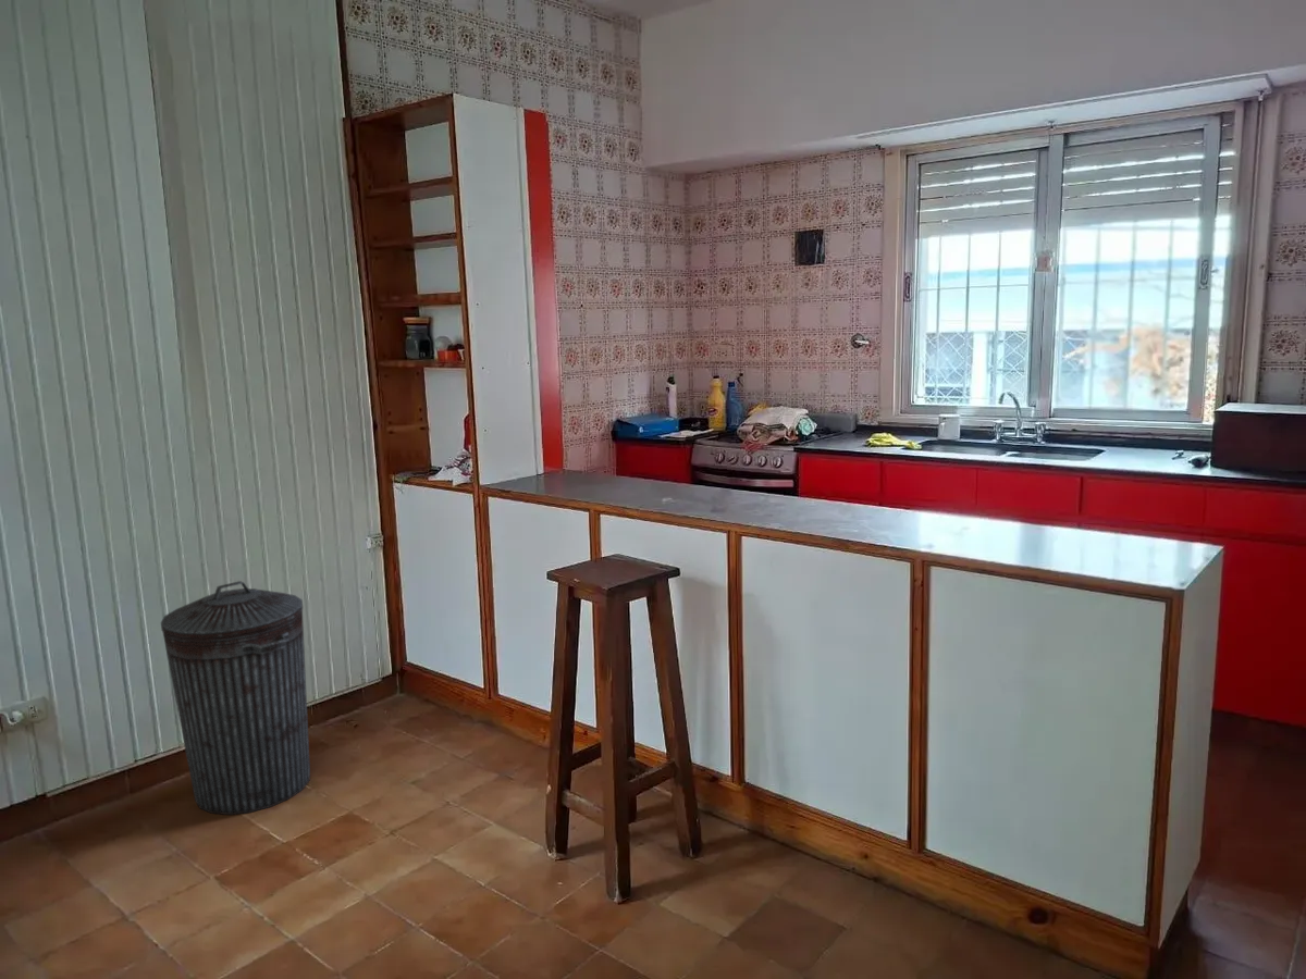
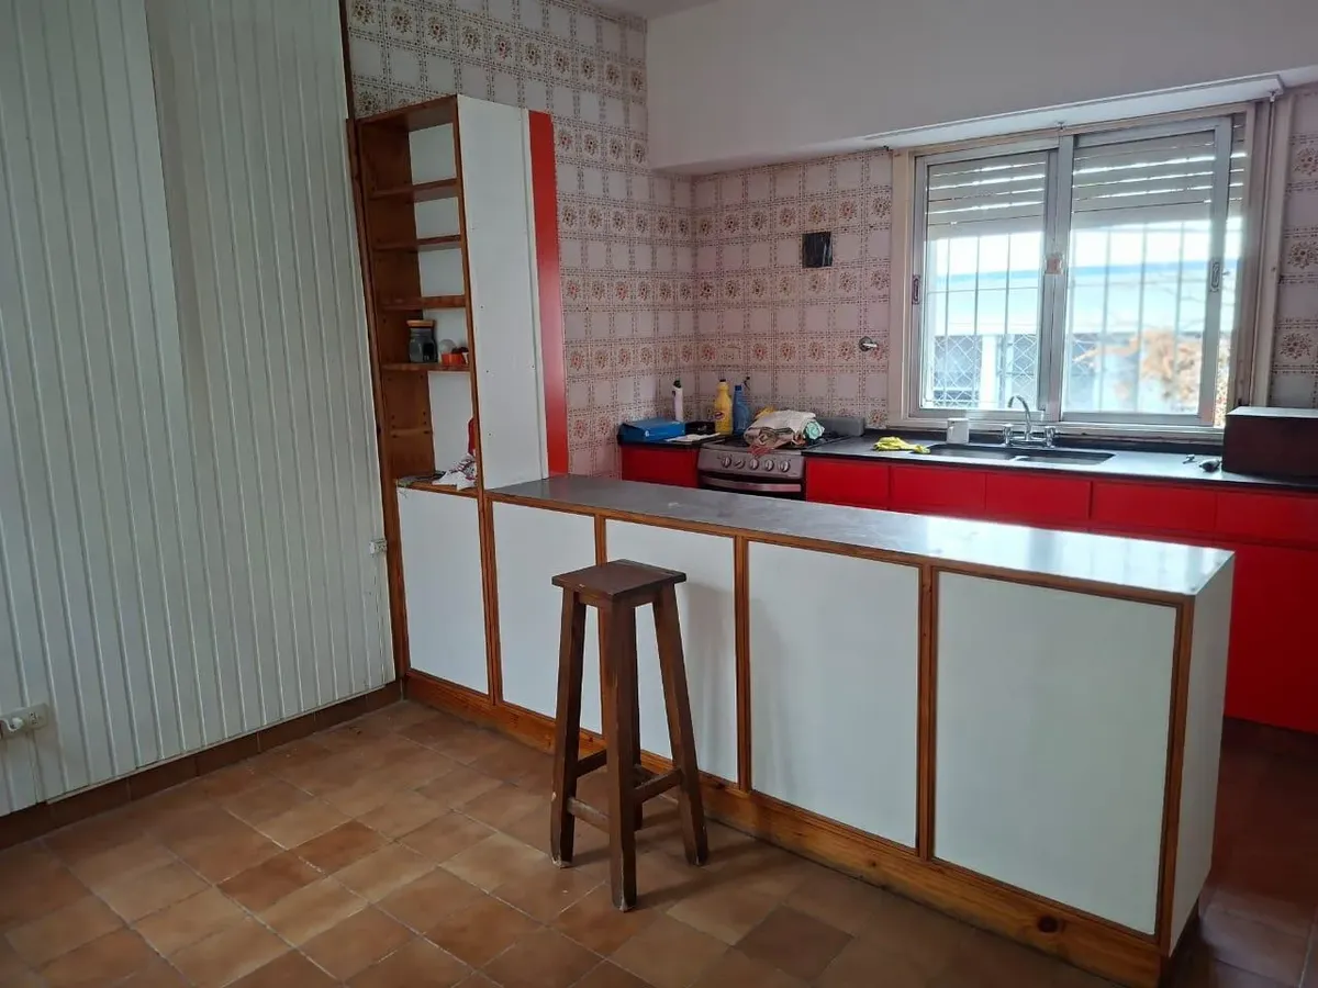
- trash can [160,580,311,816]
